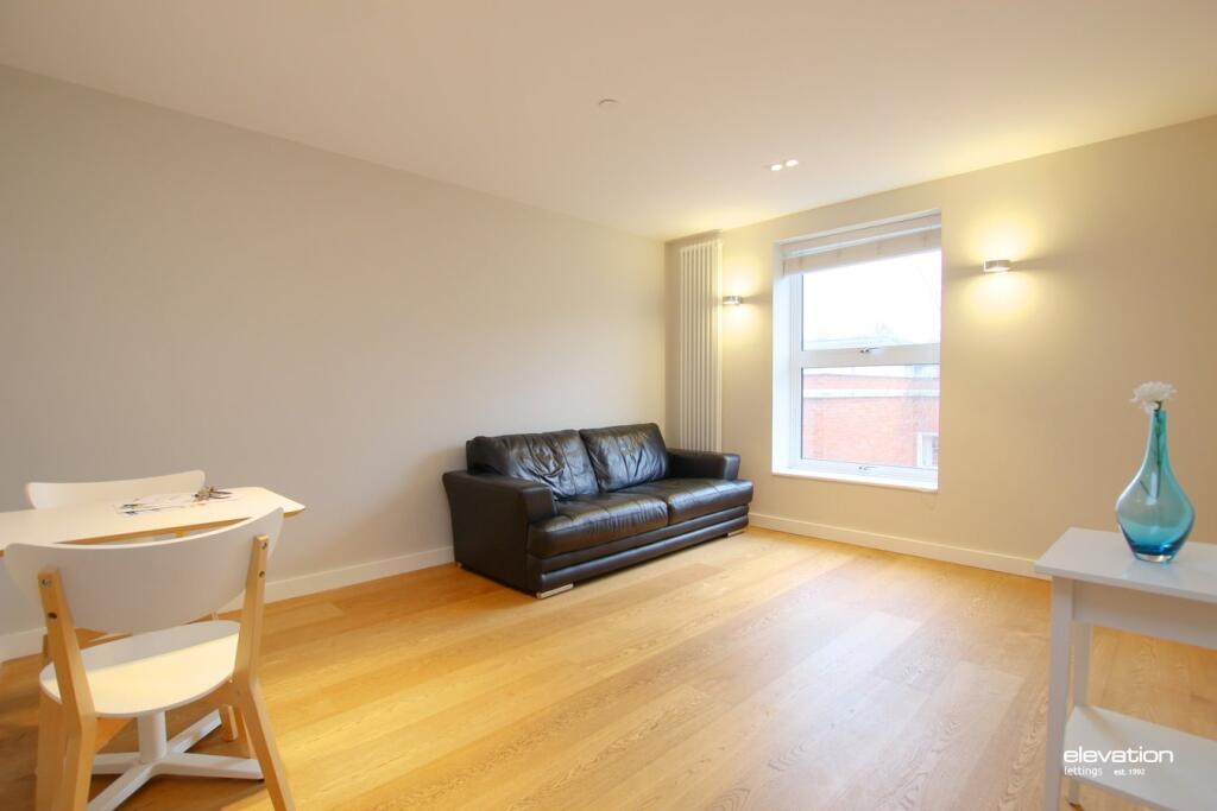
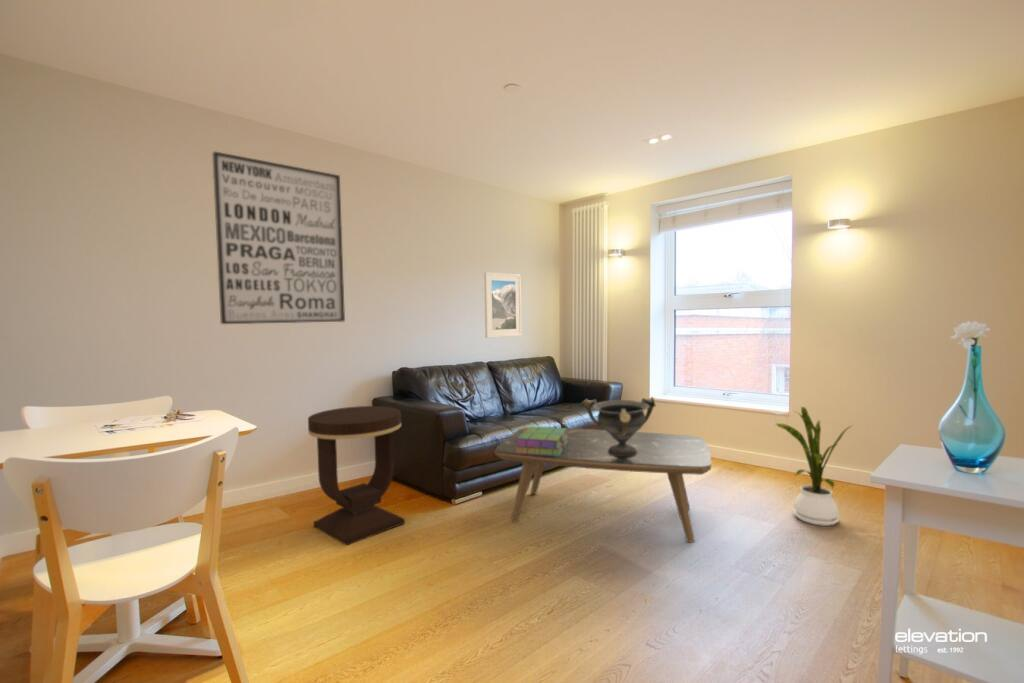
+ coffee table [495,426,712,544]
+ side table [307,405,406,547]
+ decorative bowl [580,396,657,456]
+ stack of books [515,425,568,456]
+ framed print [483,271,523,339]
+ house plant [775,406,853,527]
+ wall art [211,150,346,325]
